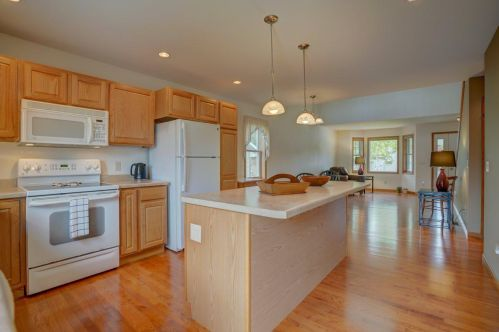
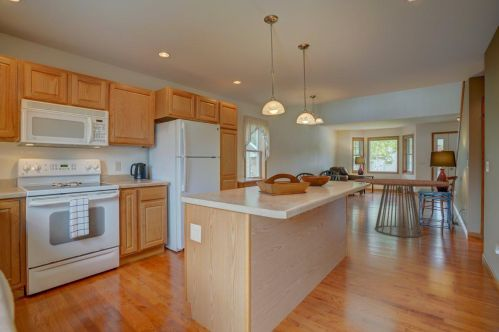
+ dining table [353,178,451,238]
